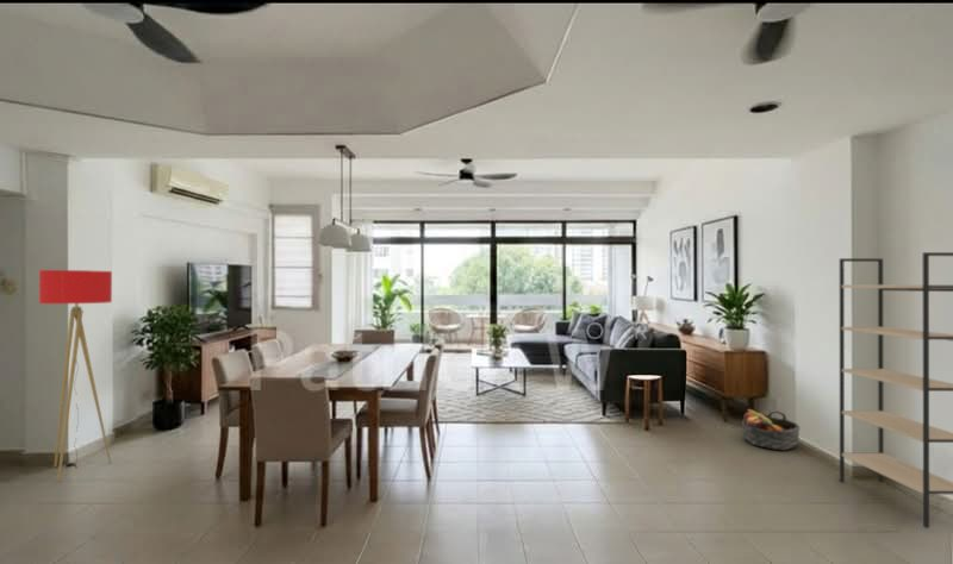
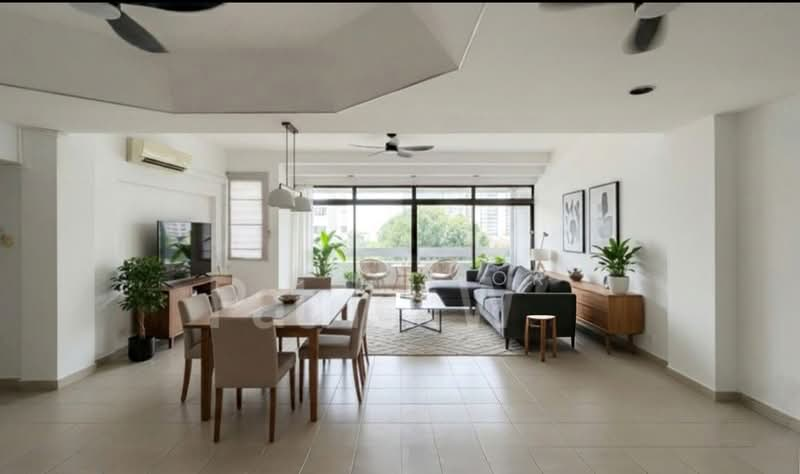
- shelving unit [839,251,953,529]
- basket [741,408,802,452]
- floor lamp [38,269,113,482]
